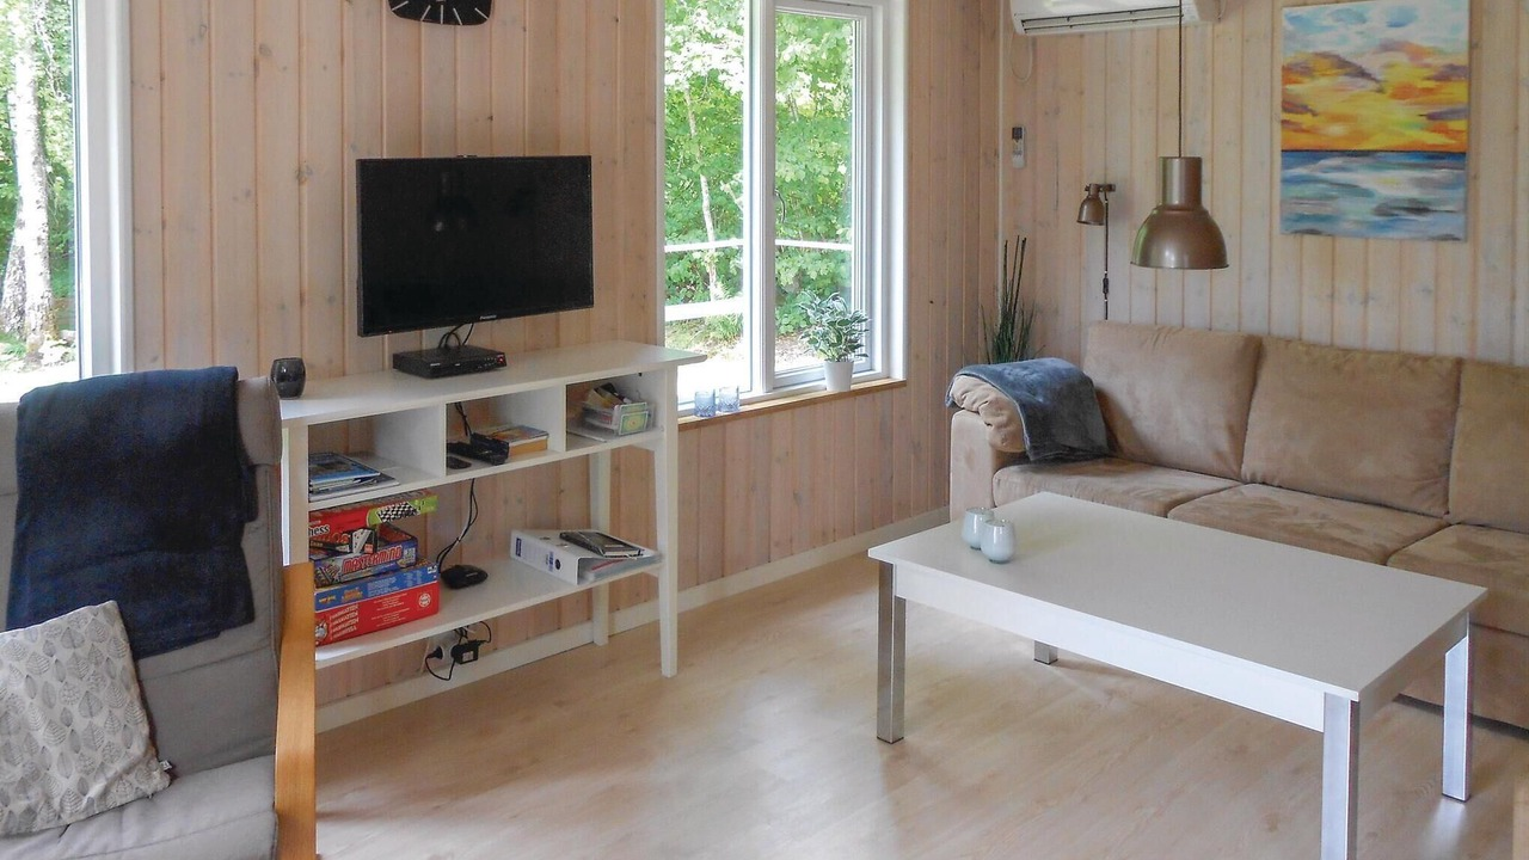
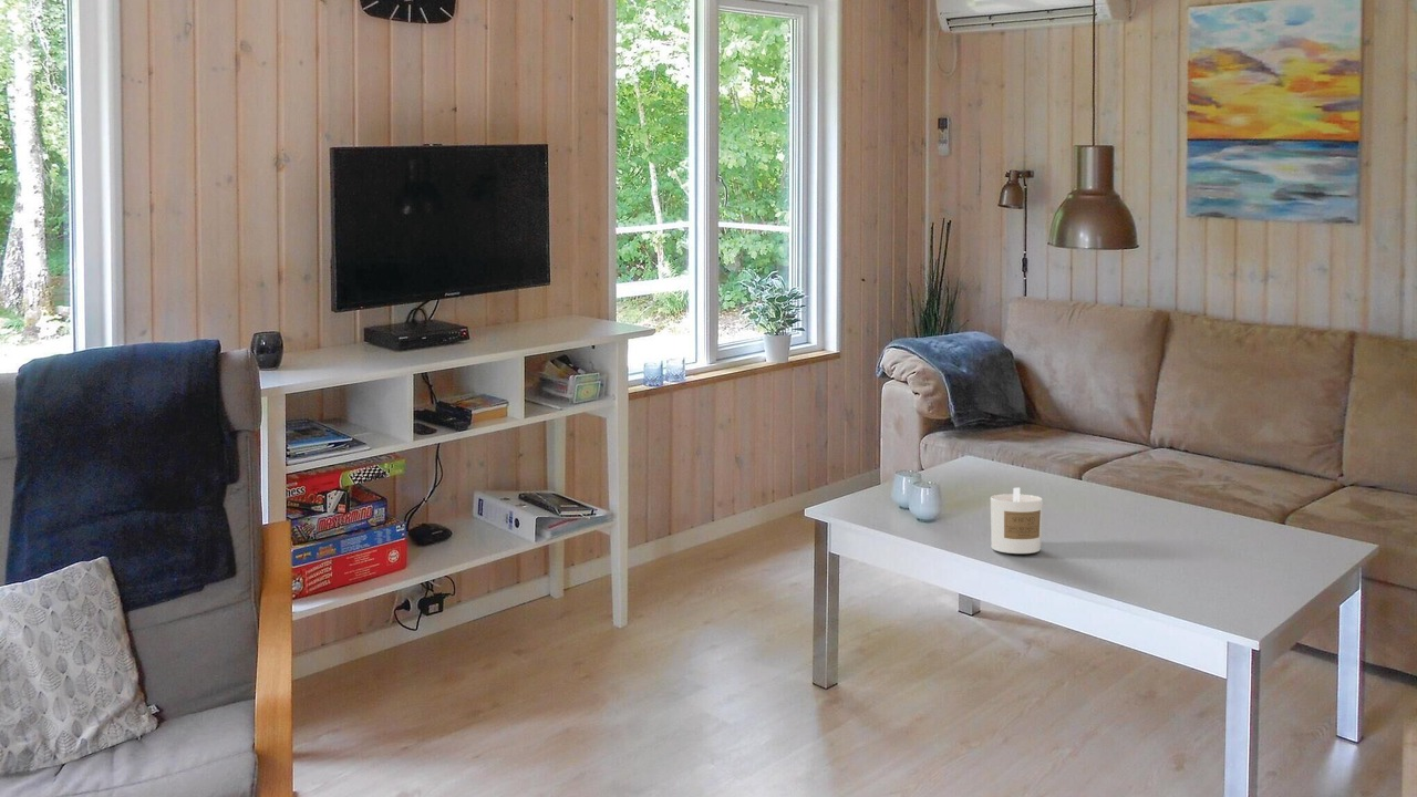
+ candle [990,487,1044,555]
